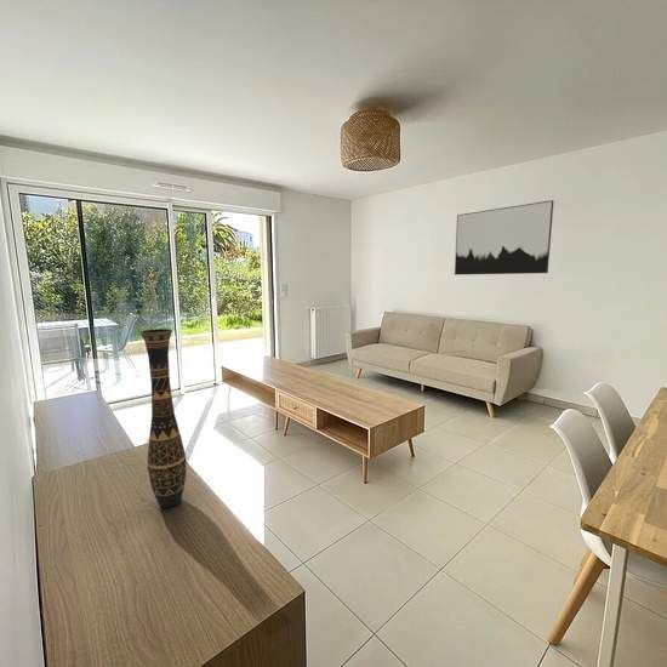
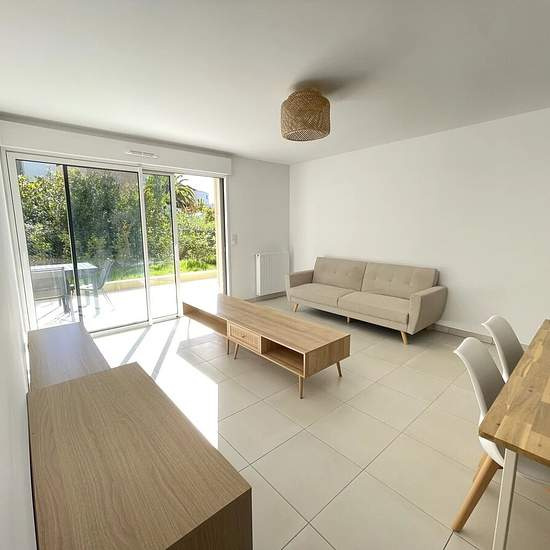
- decorative vase [139,327,188,509]
- wall art [454,199,554,277]
